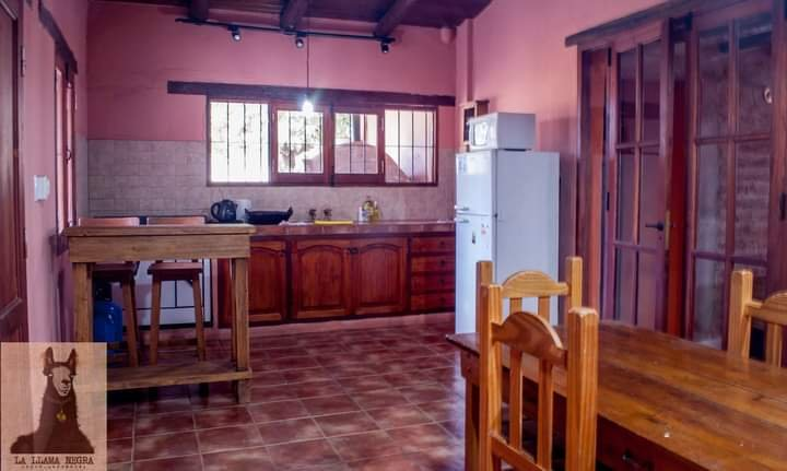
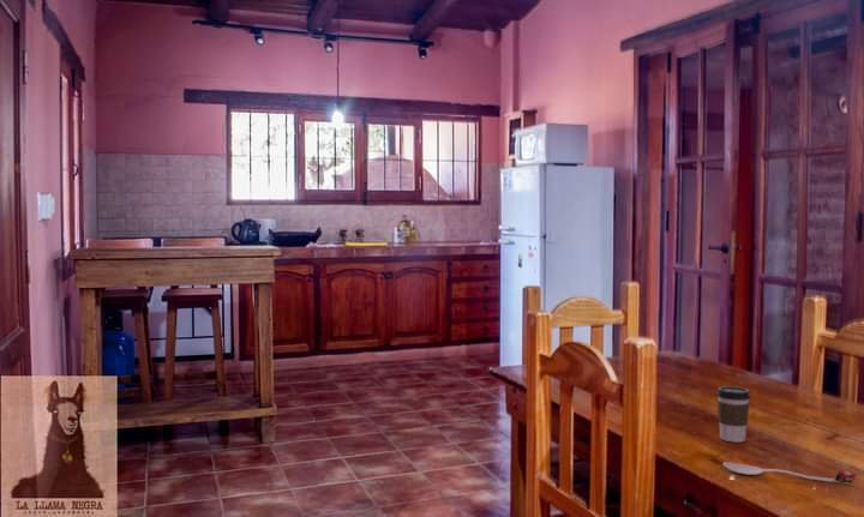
+ spoon [722,461,858,486]
+ coffee cup [715,385,751,444]
